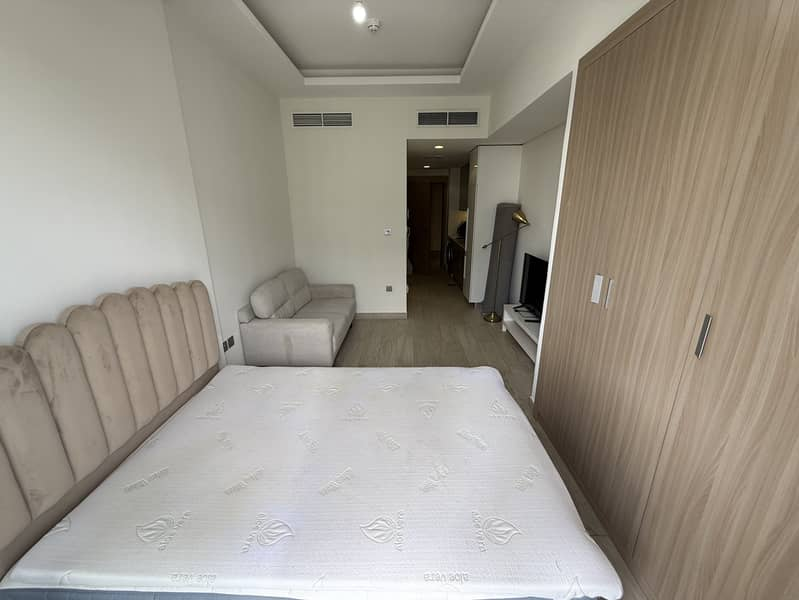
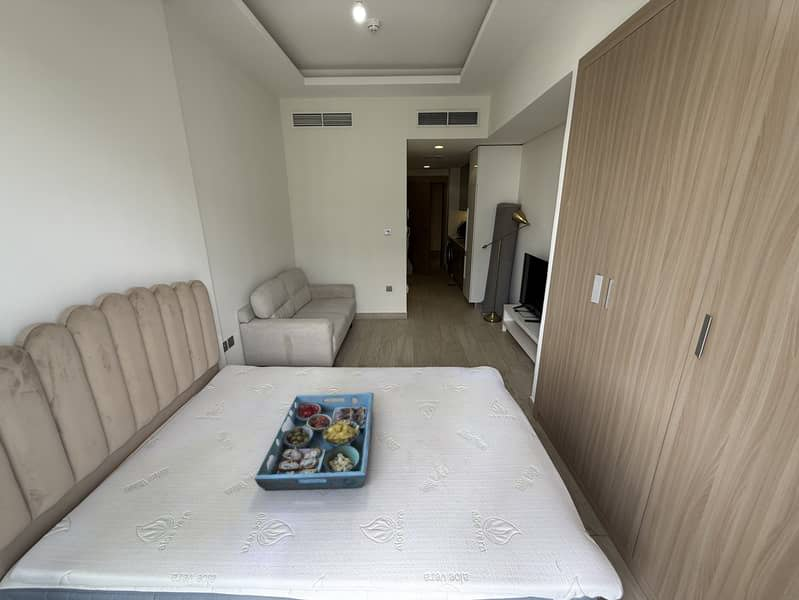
+ serving tray [254,391,375,491]
